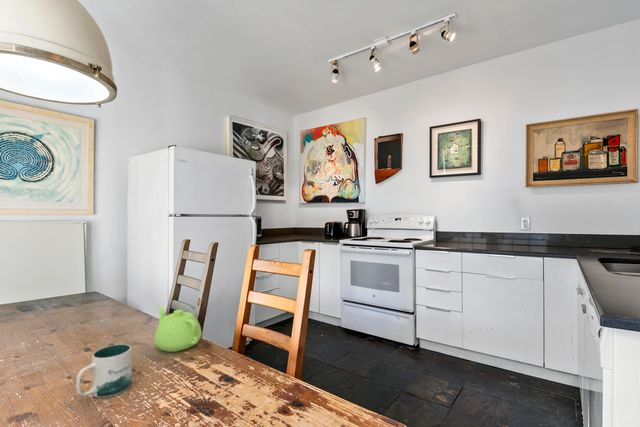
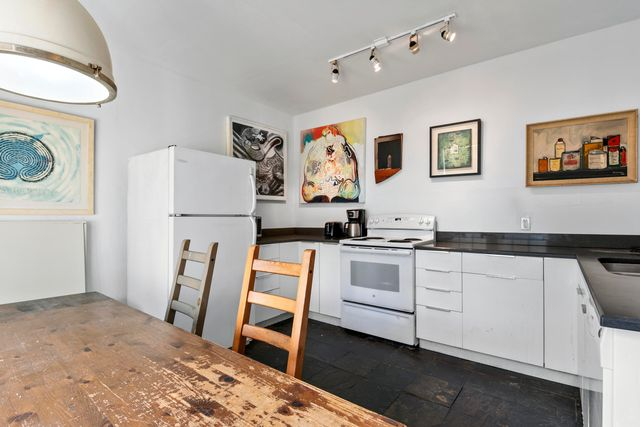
- mug [75,343,133,399]
- teapot [153,306,203,353]
